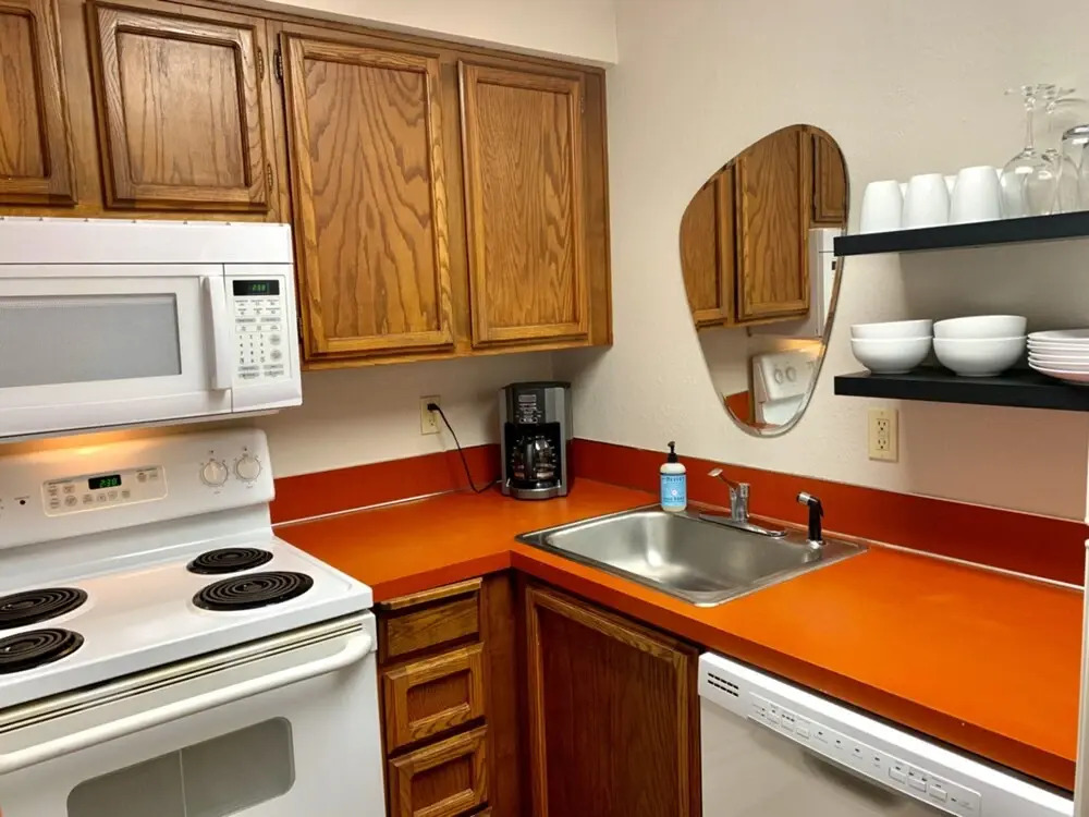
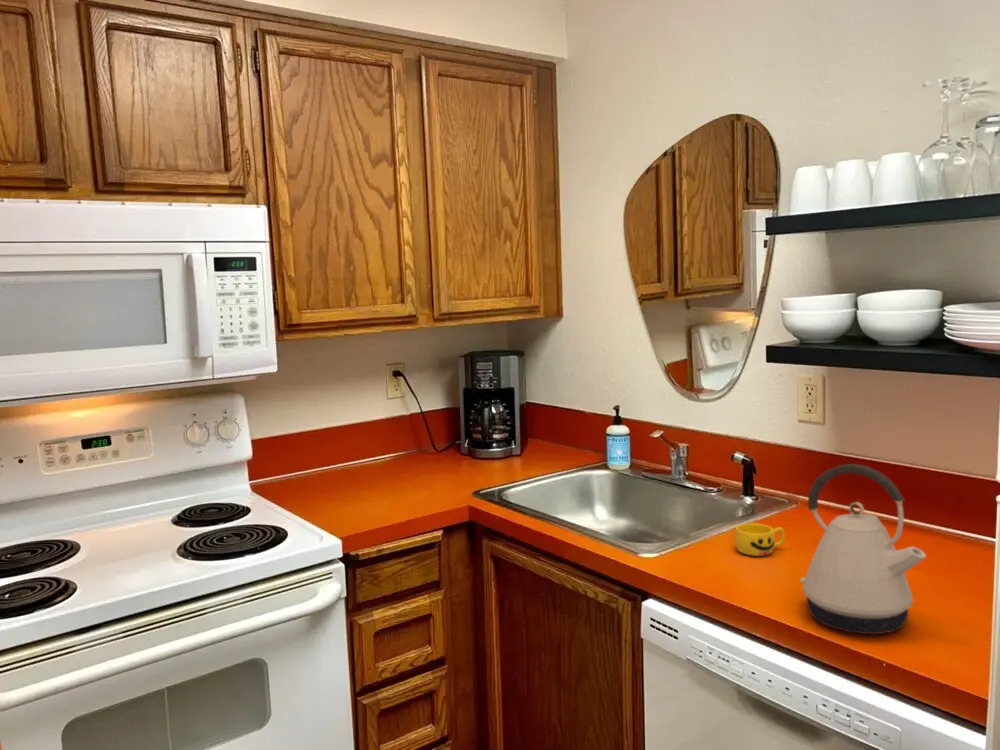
+ kettle [799,463,927,635]
+ cup [734,522,786,557]
